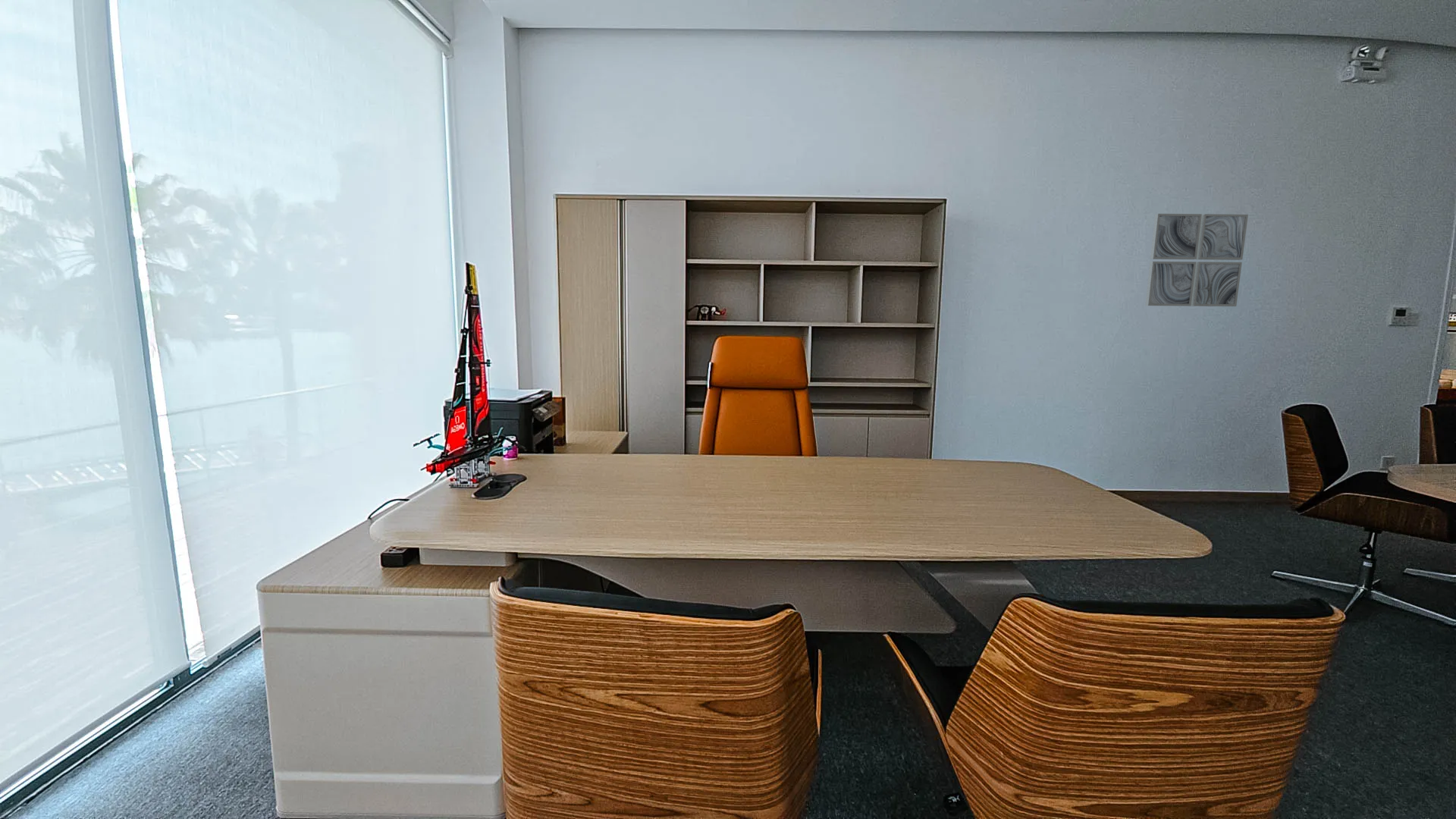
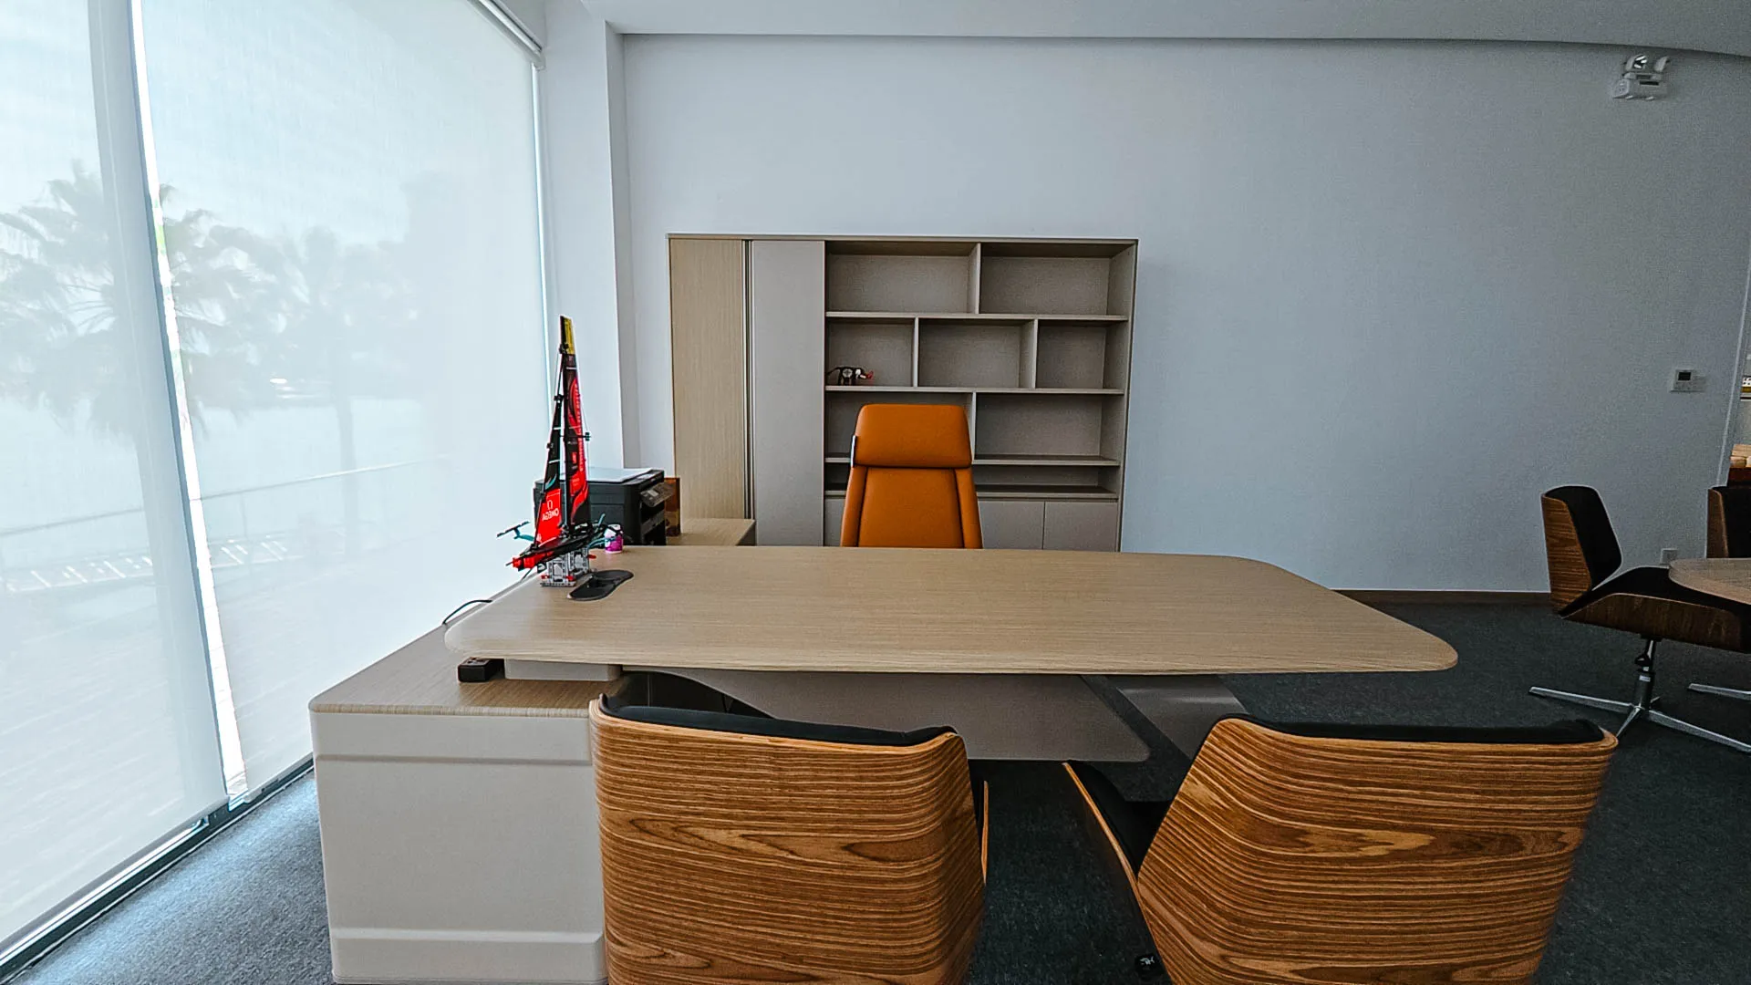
- wall art [1144,213,1249,307]
